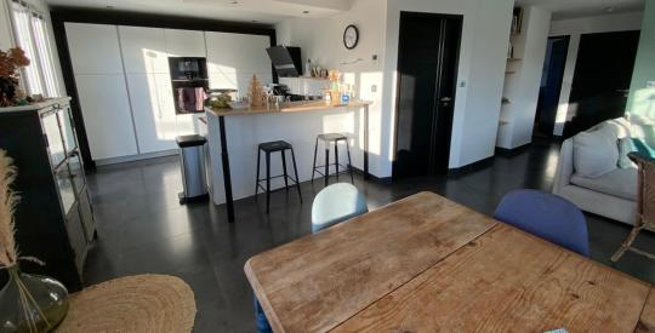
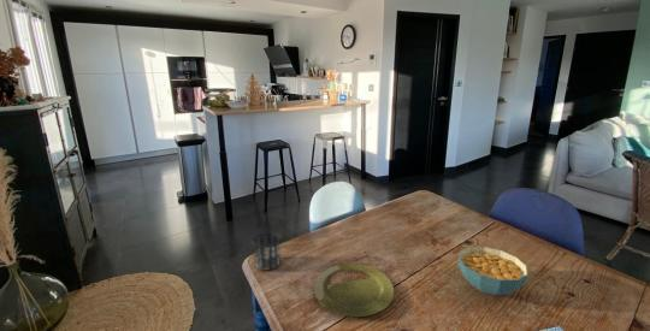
+ cereal bowl [457,246,530,296]
+ cup [250,231,282,272]
+ plate [312,262,395,318]
